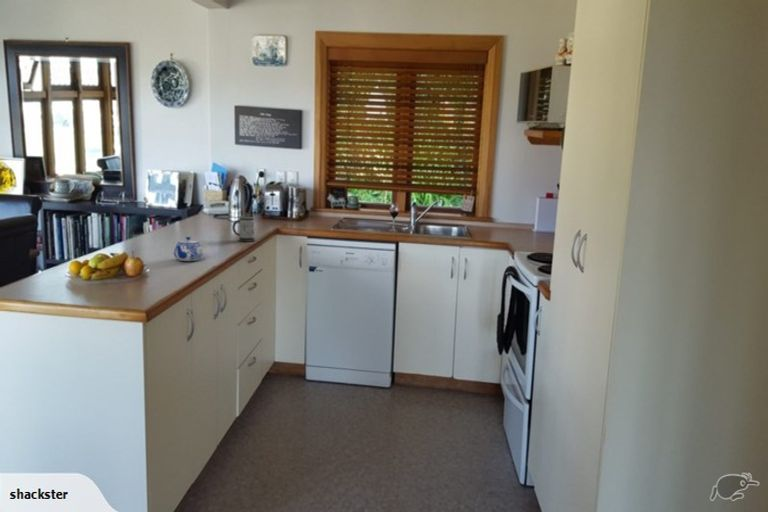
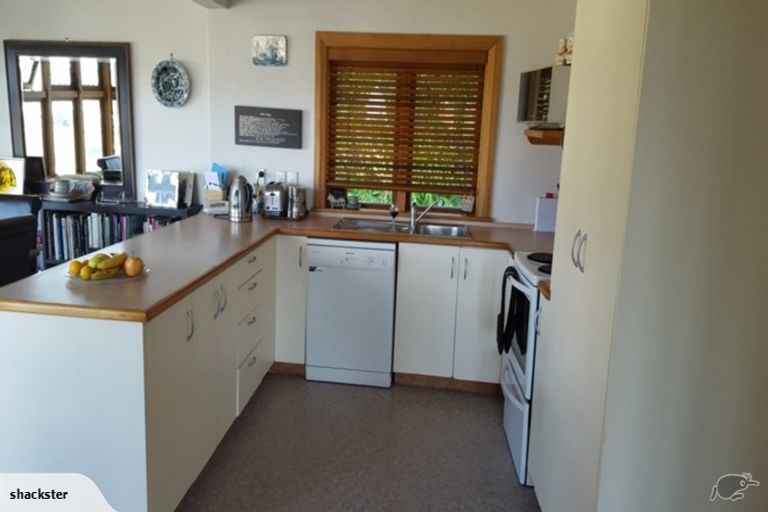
- mug [231,216,256,242]
- teapot [173,236,204,262]
